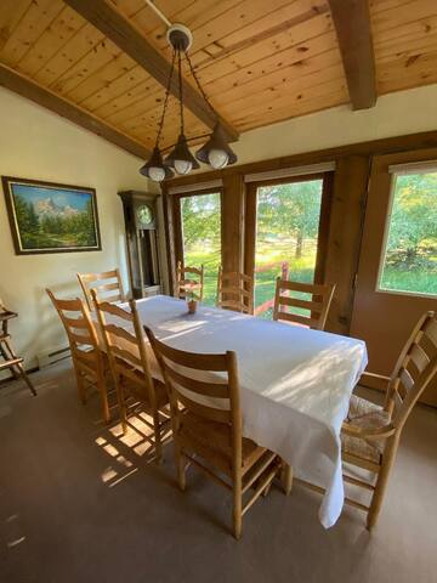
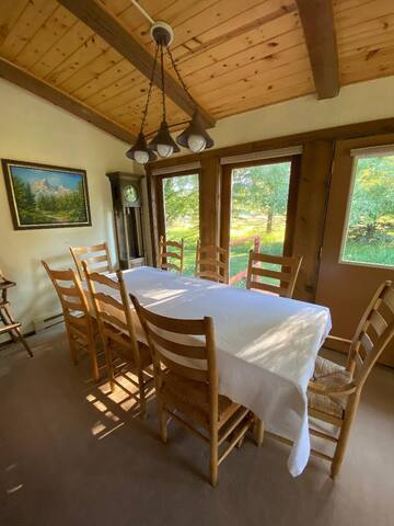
- flower [178,274,203,315]
